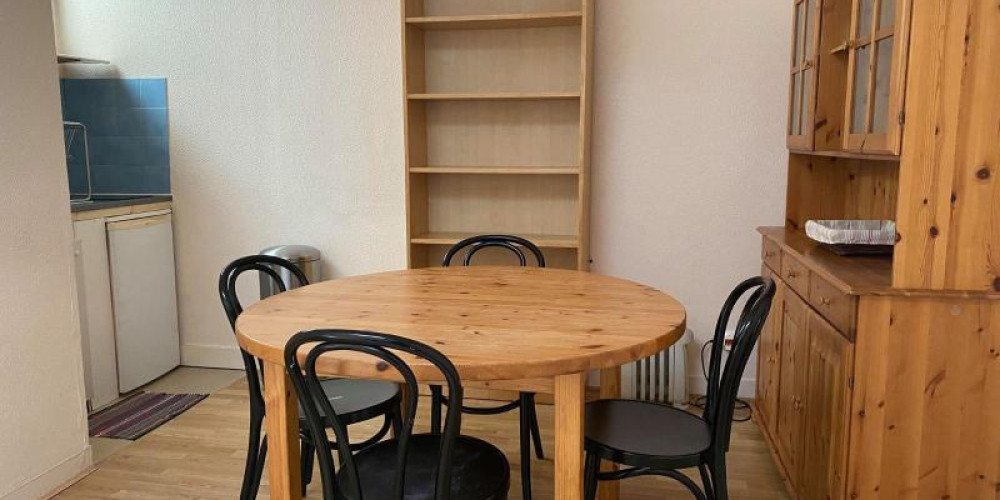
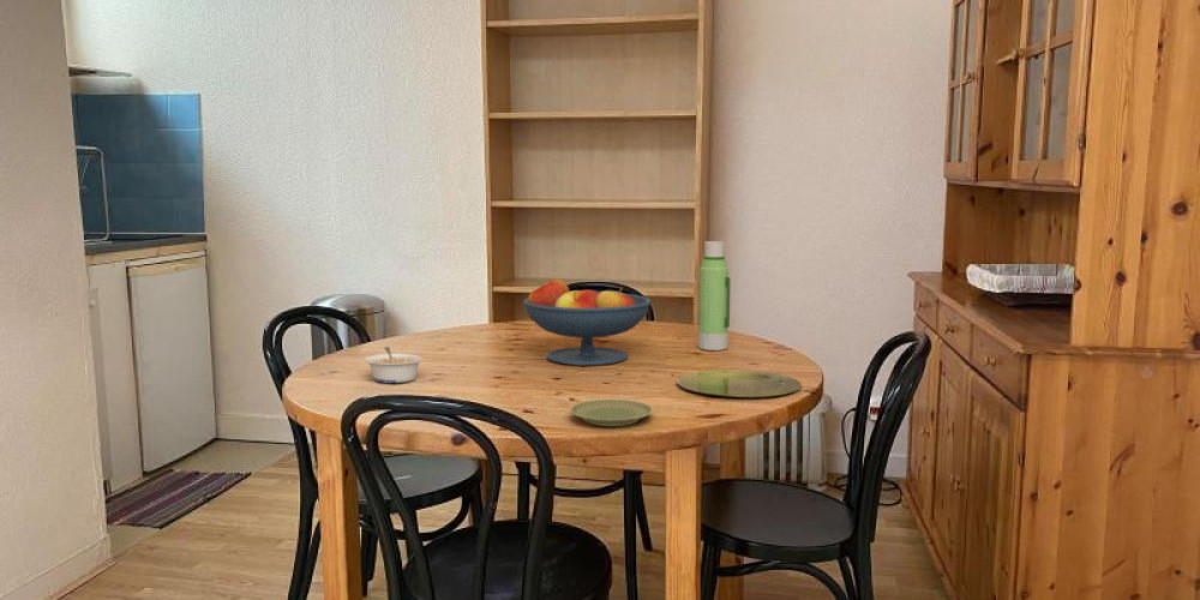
+ water bottle [697,240,732,352]
+ legume [364,346,425,384]
+ plate [569,398,654,427]
+ plate [676,368,803,398]
+ fruit bowl [522,278,653,366]
